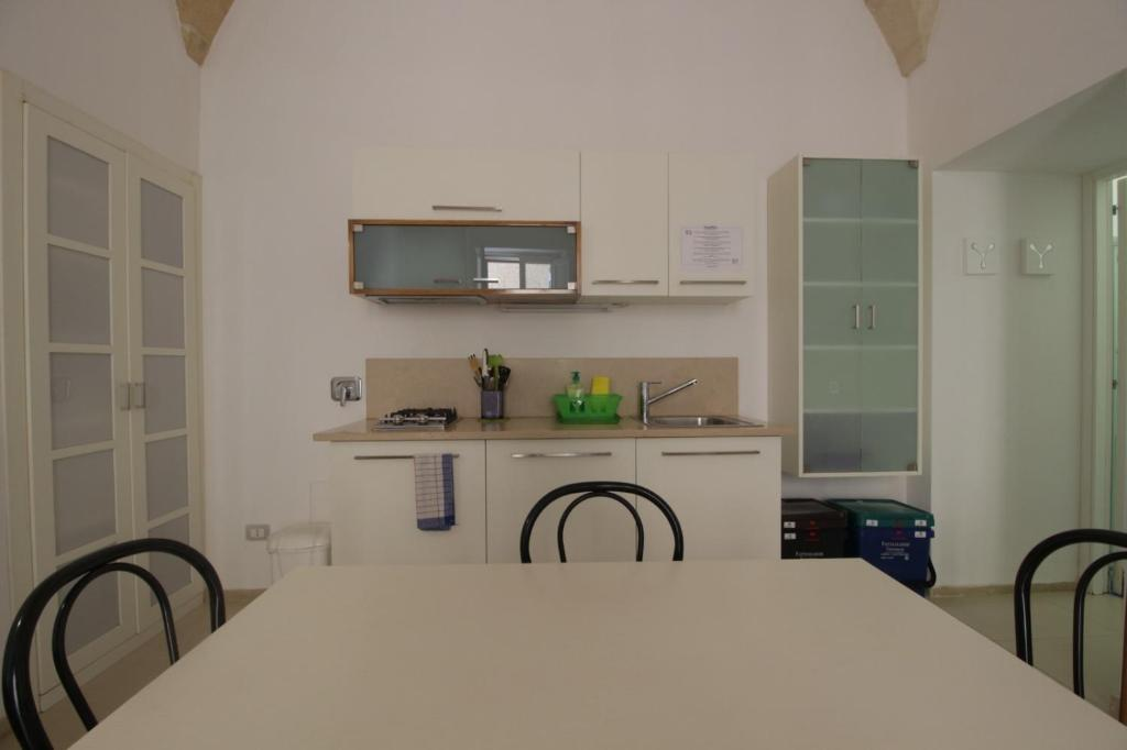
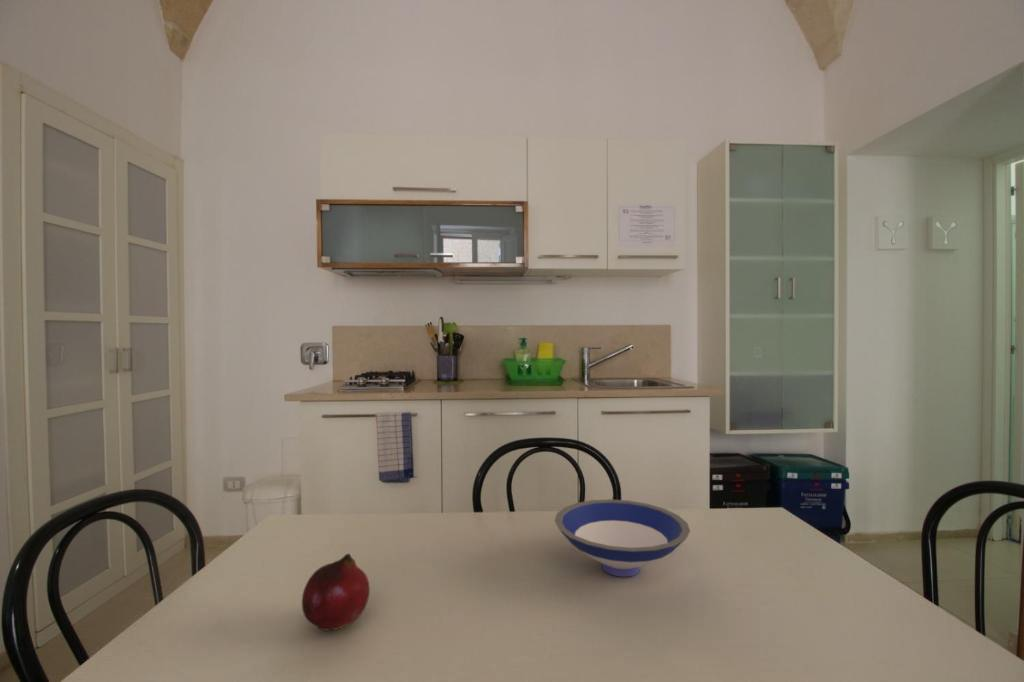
+ fruit [301,552,371,632]
+ bowl [554,498,691,578]
